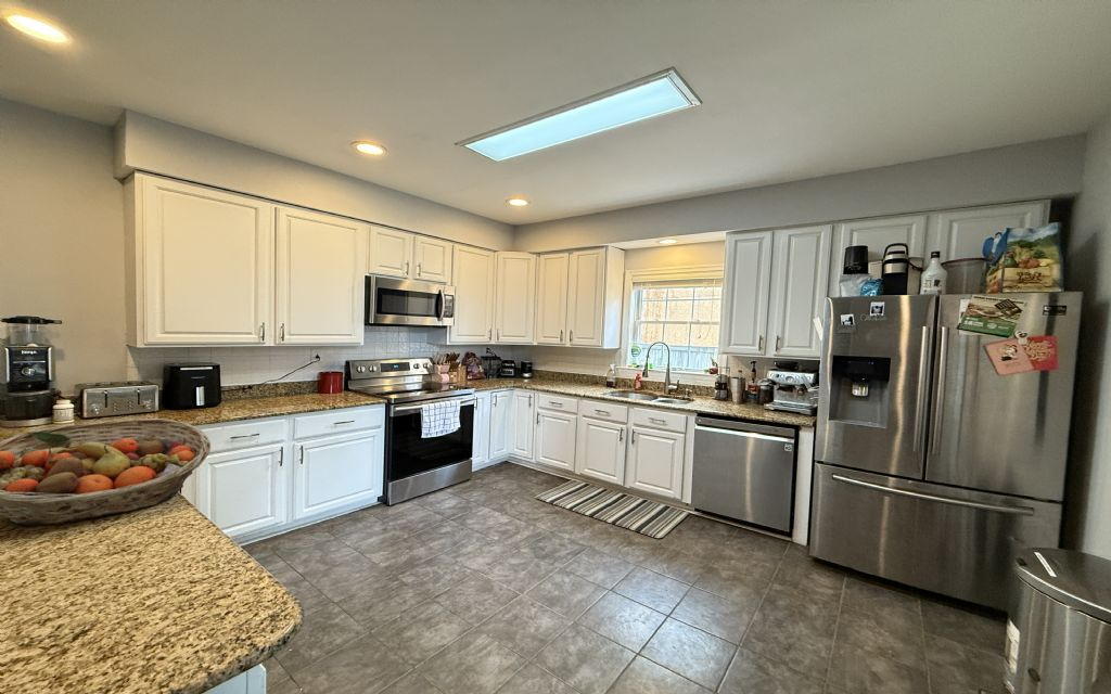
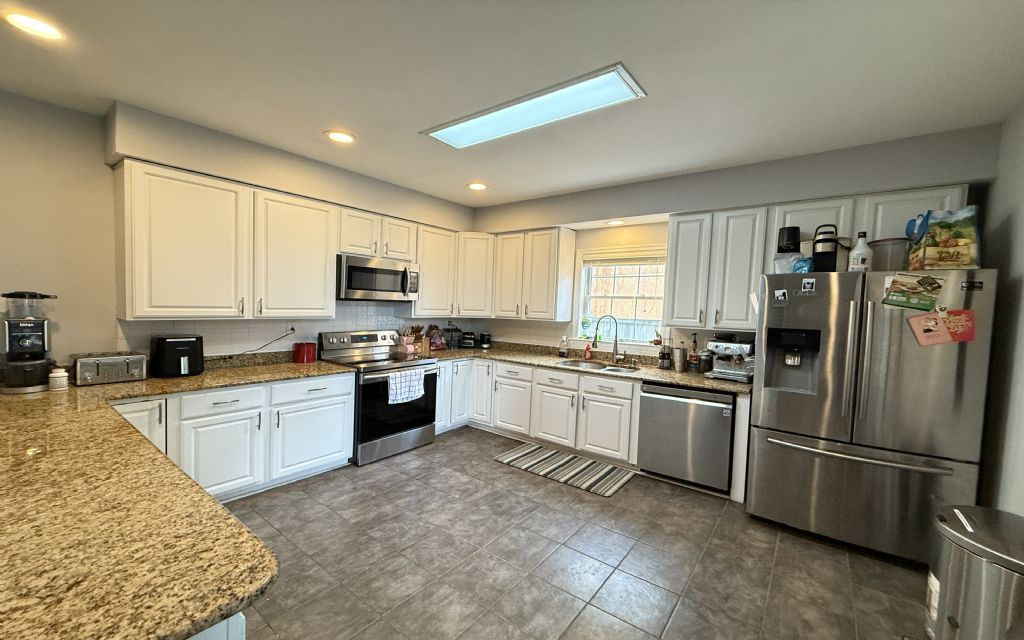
- fruit basket [0,417,212,527]
